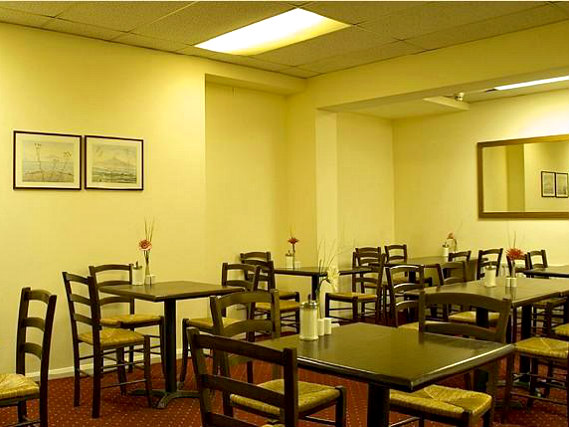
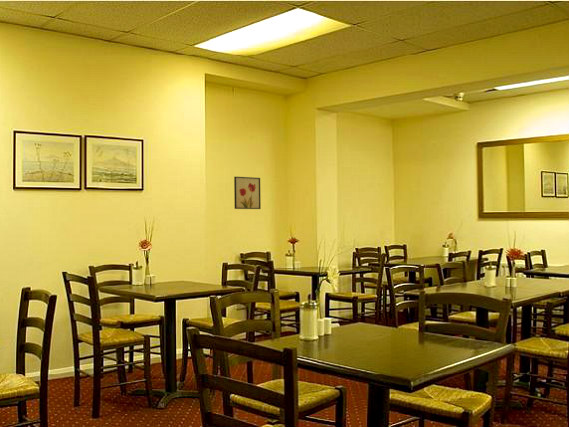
+ wall art [233,176,262,210]
